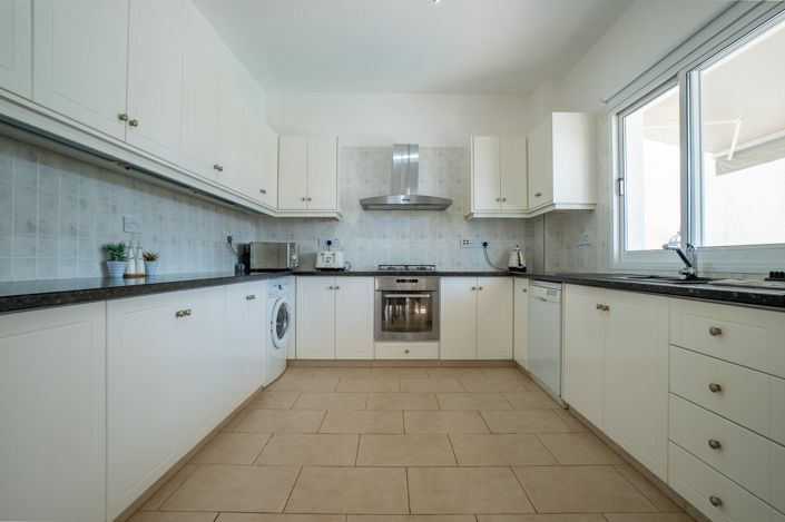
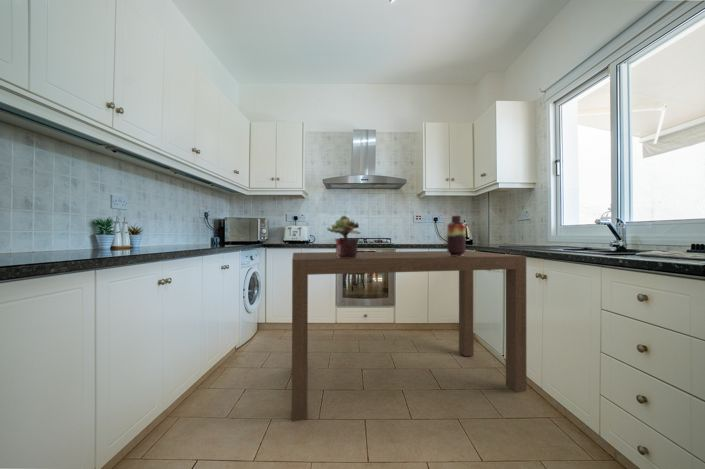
+ dining table [291,250,527,423]
+ potted plant [326,215,361,258]
+ vase [446,215,467,257]
